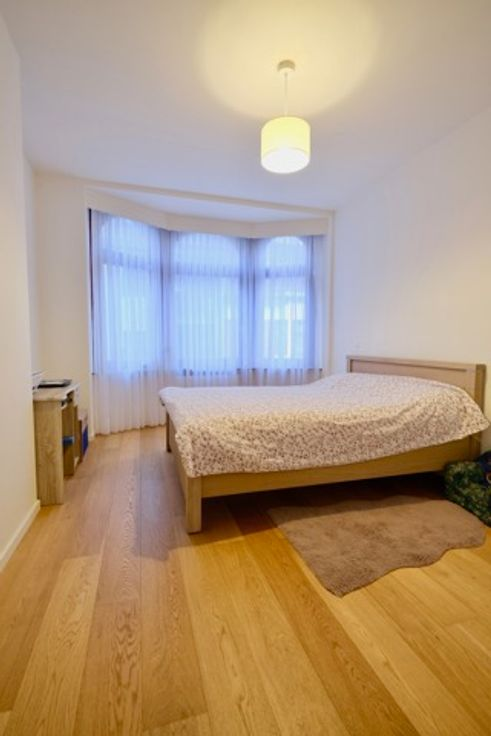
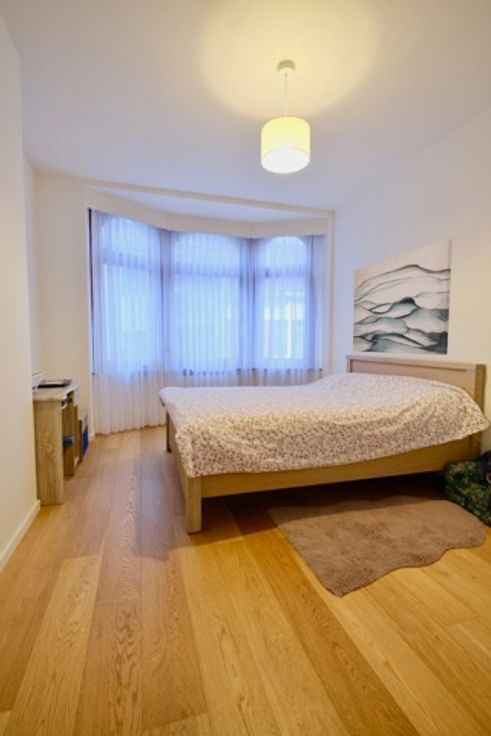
+ wall art [352,238,453,356]
